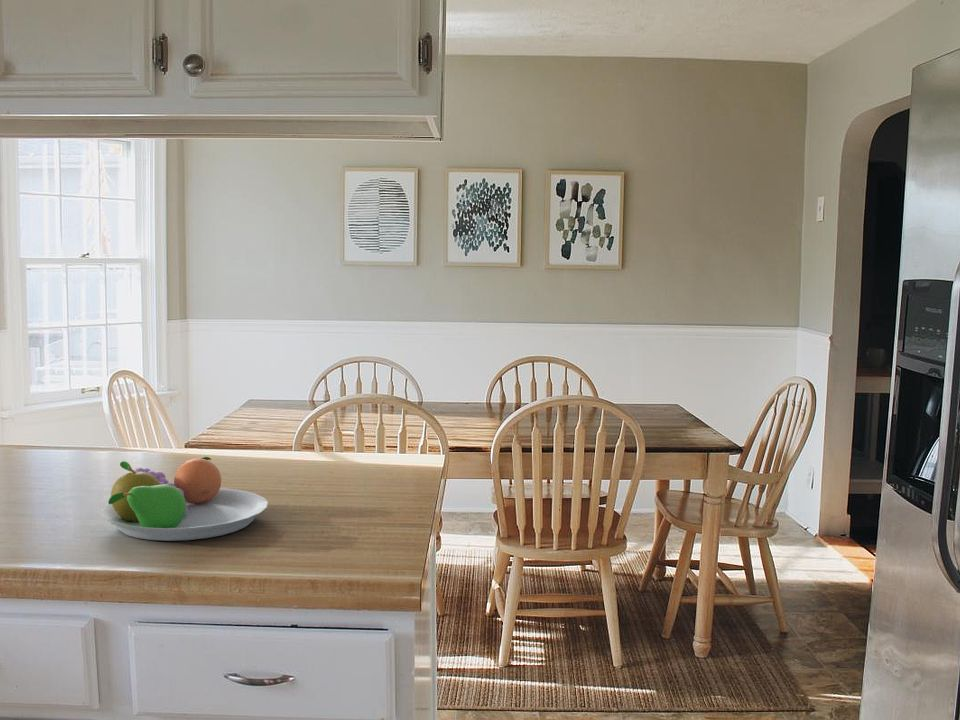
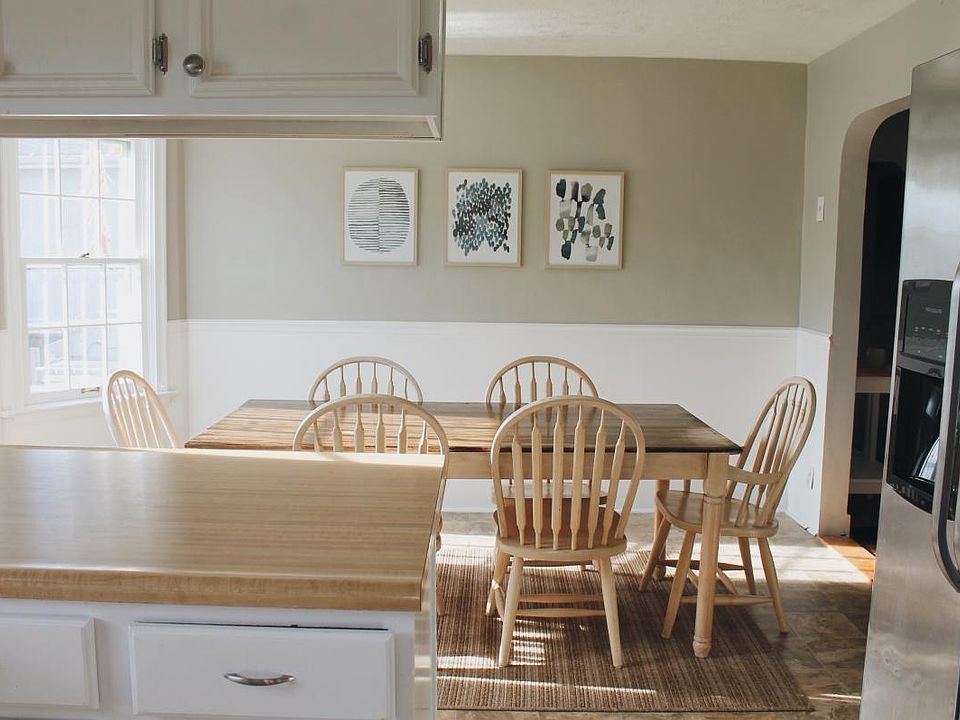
- fruit bowl [100,456,269,542]
